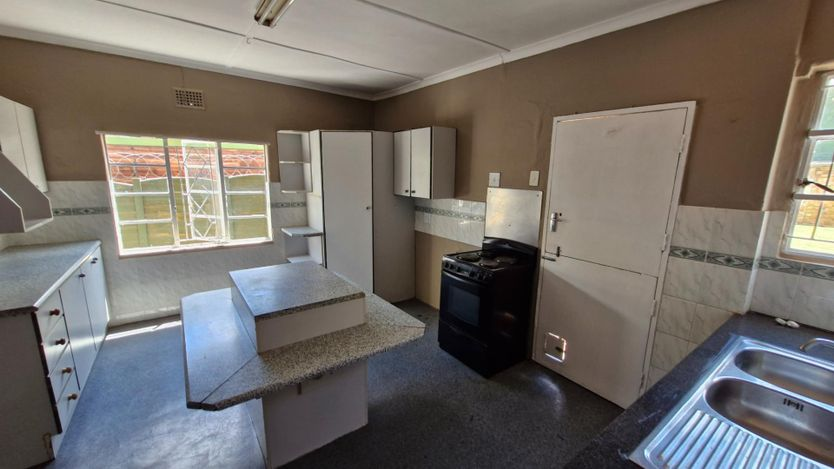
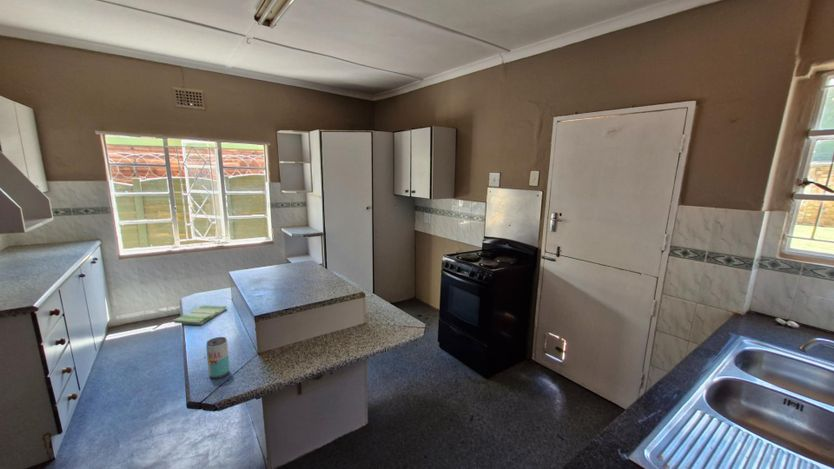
+ dish towel [172,304,228,326]
+ beverage can [205,336,230,379]
